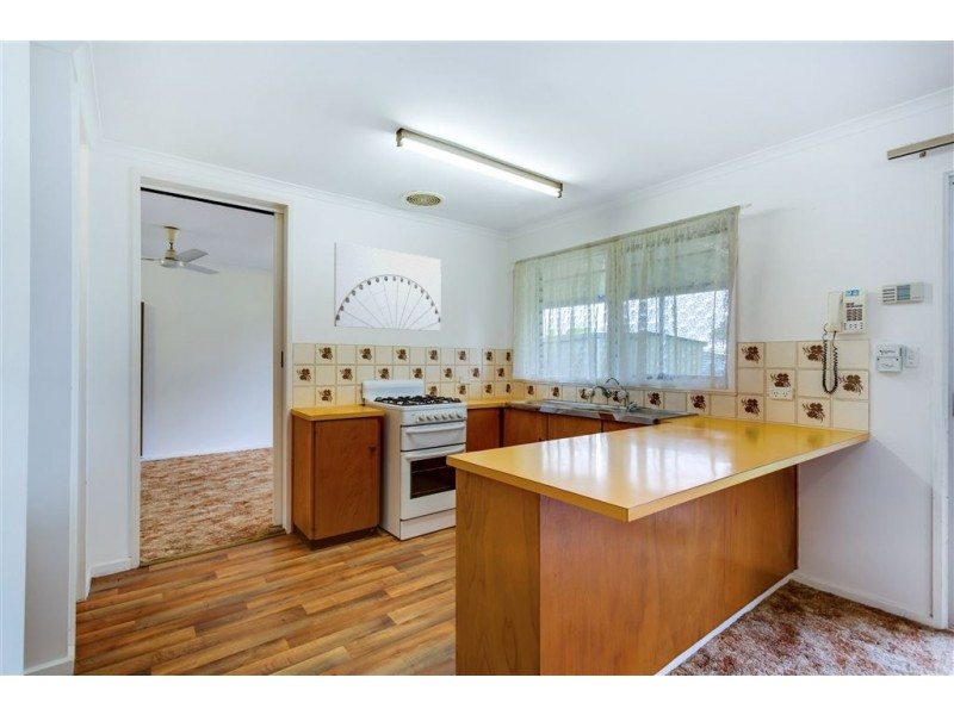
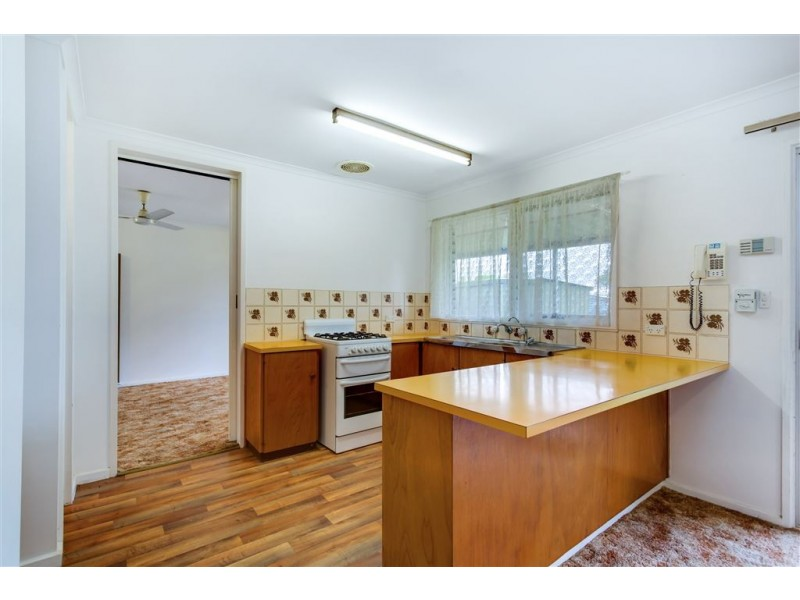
- wall art [333,241,442,332]
